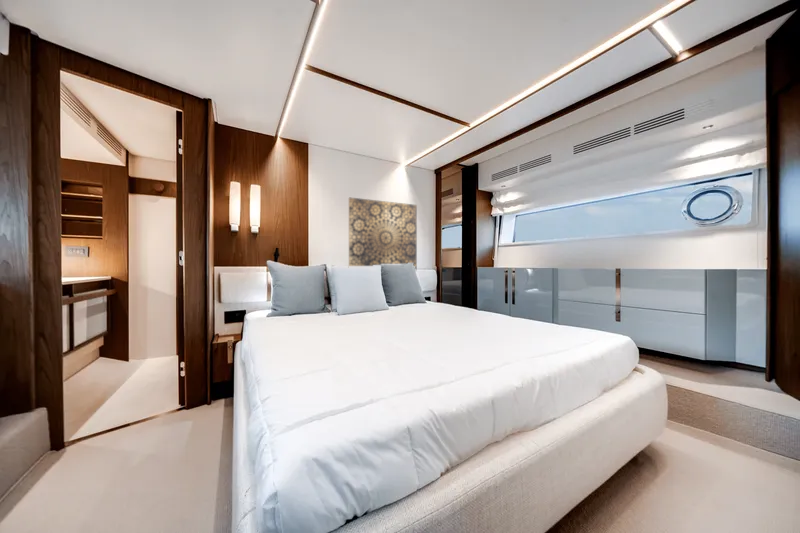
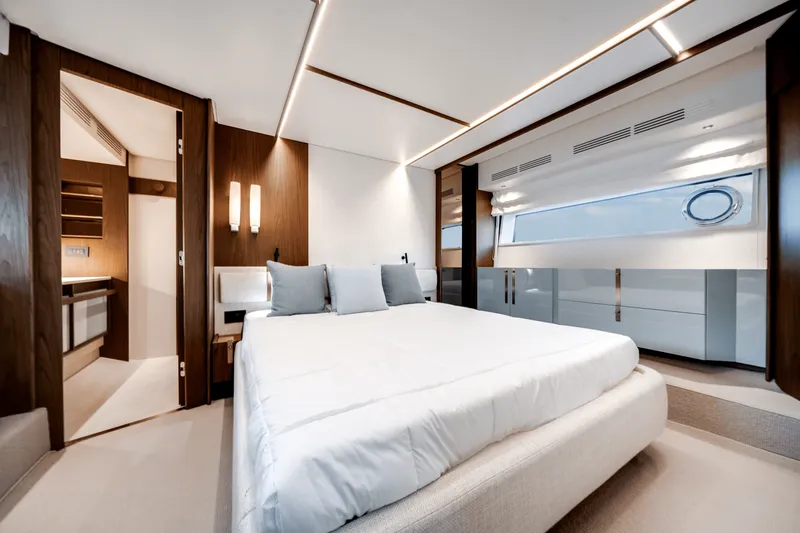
- wall art [348,197,418,272]
